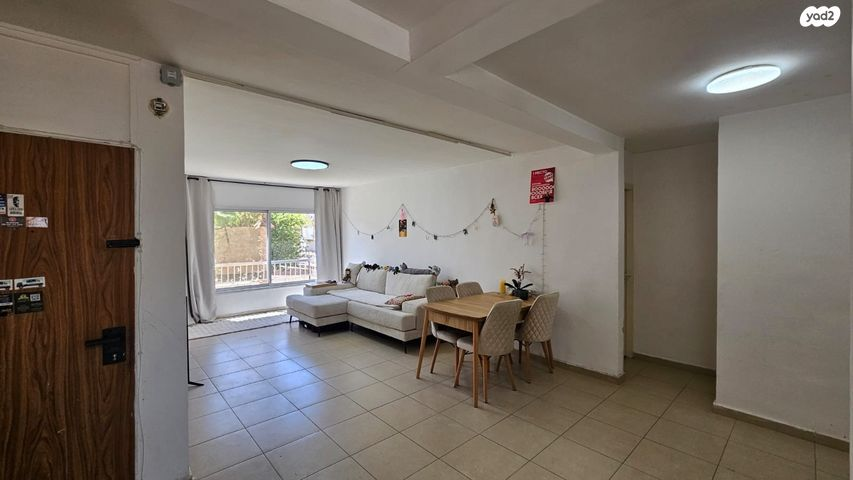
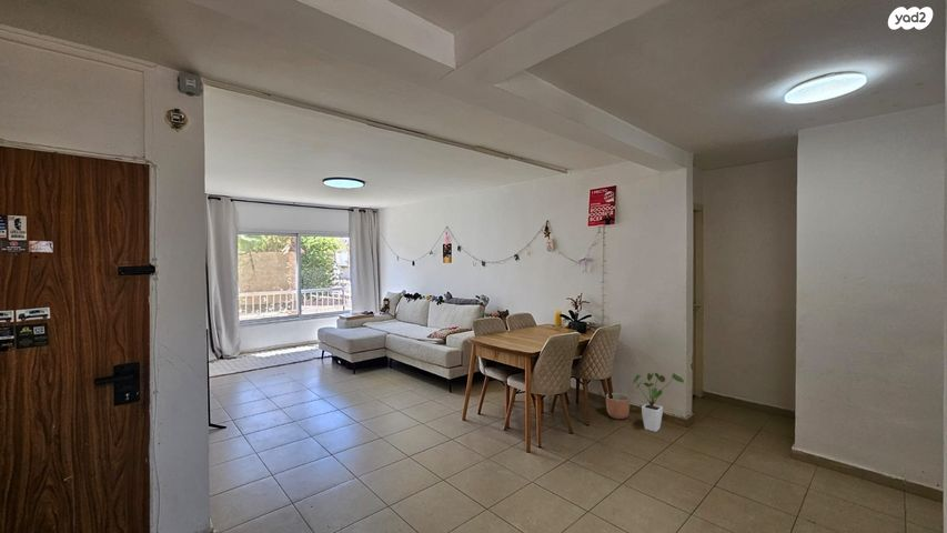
+ planter [605,392,631,420]
+ house plant [633,372,685,433]
